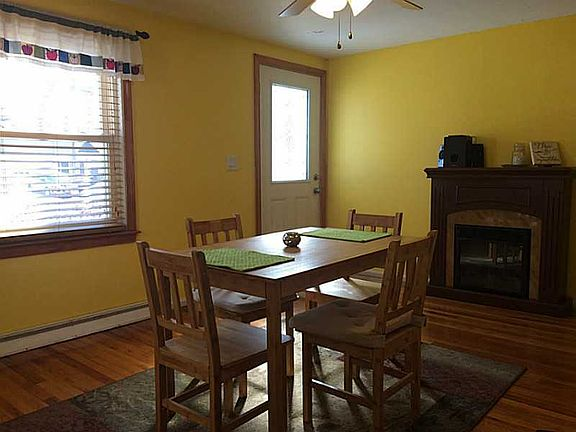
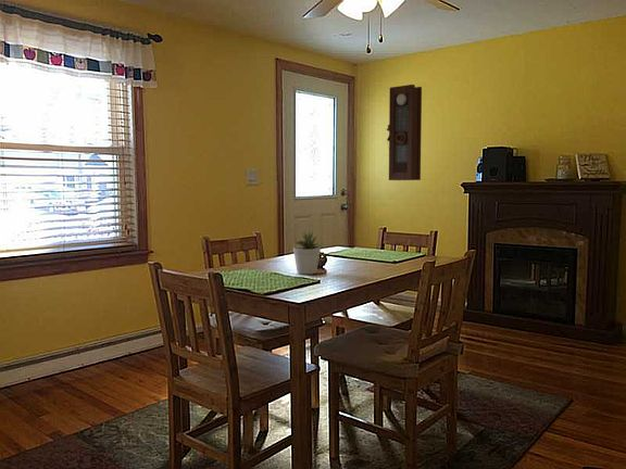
+ pendulum clock [386,84,423,181]
+ potted plant [292,229,324,276]
